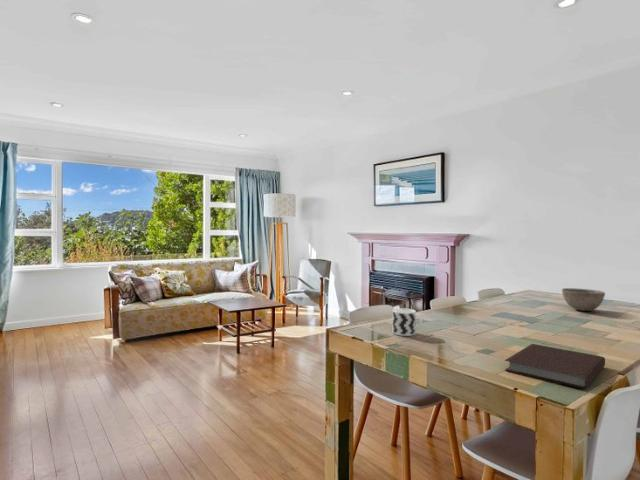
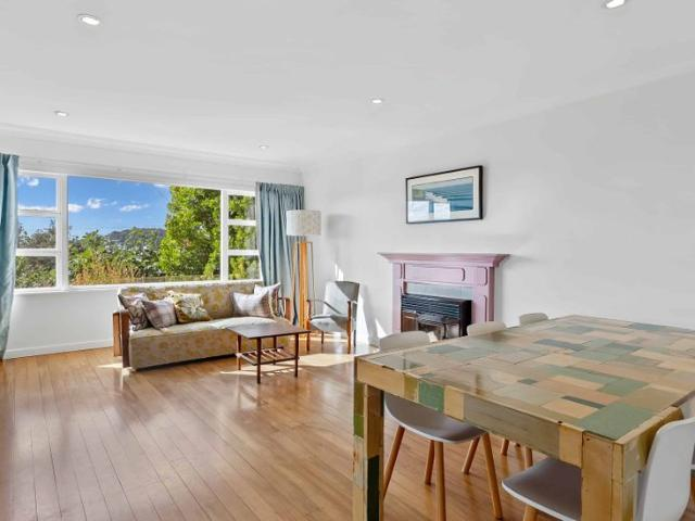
- notebook [504,343,606,390]
- cup [392,307,423,337]
- bowl [561,287,606,312]
